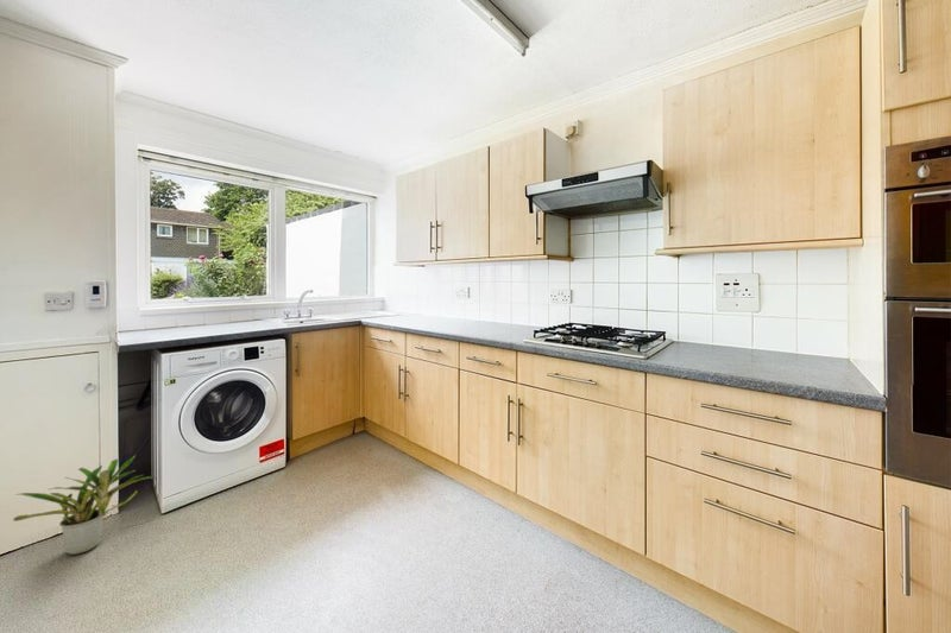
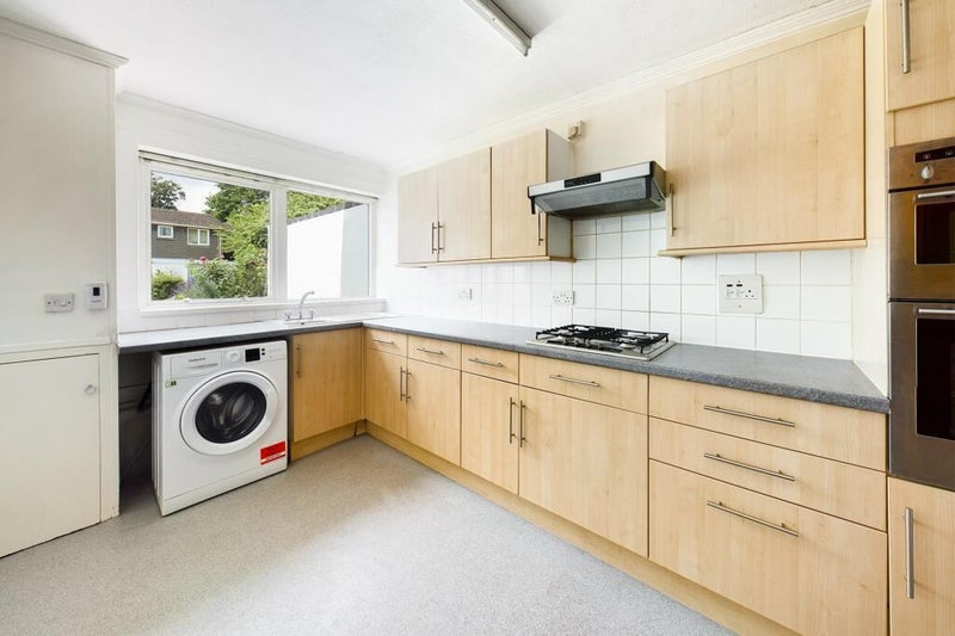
- potted plant [12,455,157,556]
